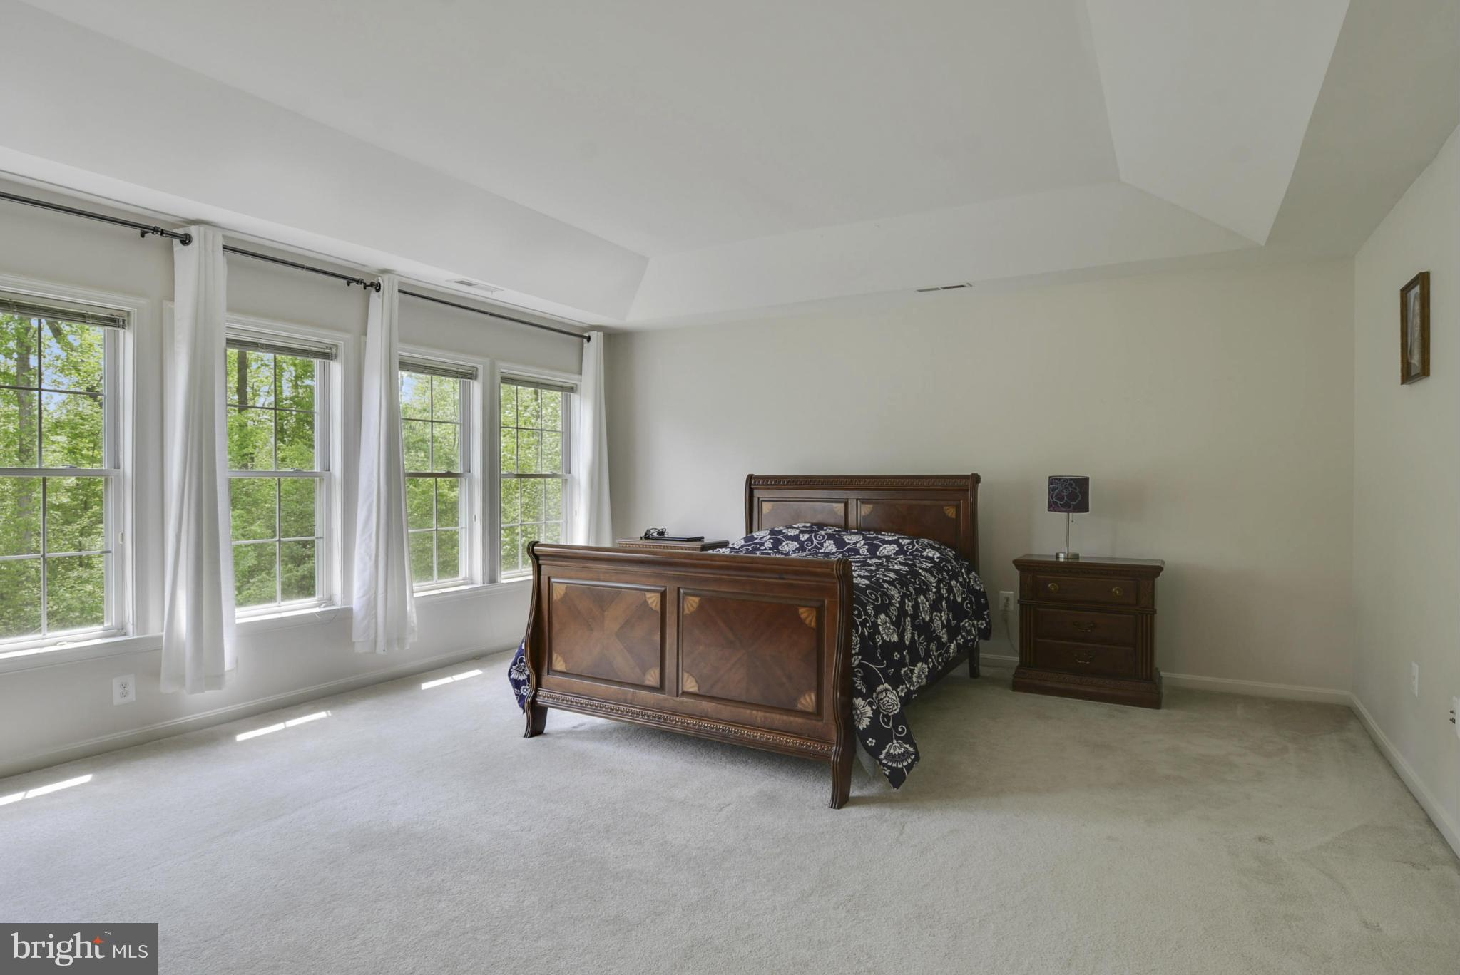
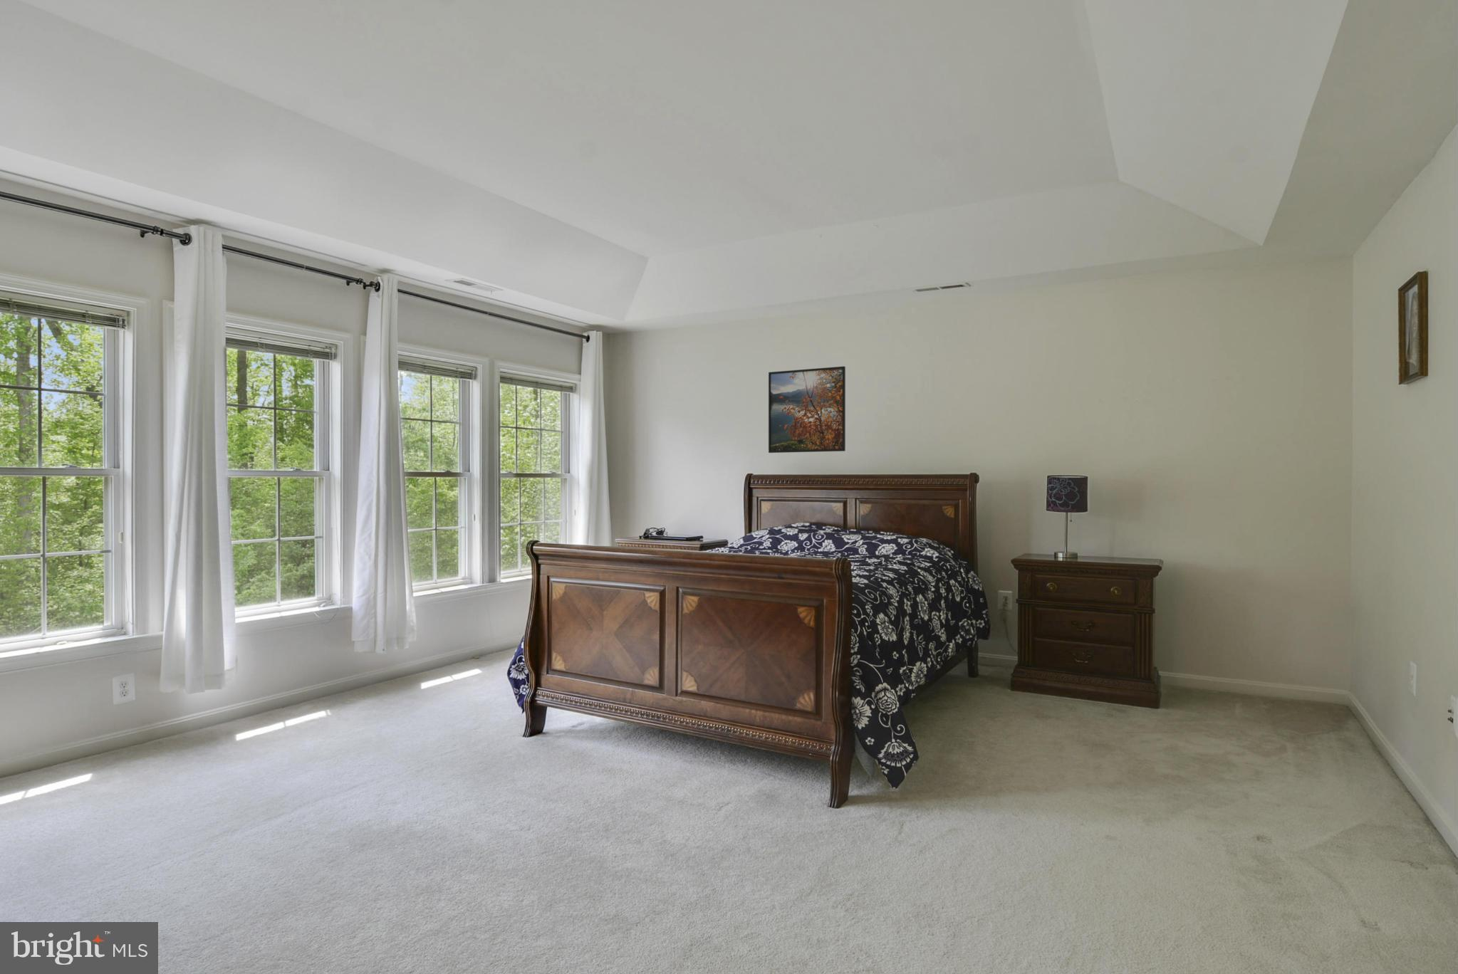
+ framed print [768,366,846,453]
